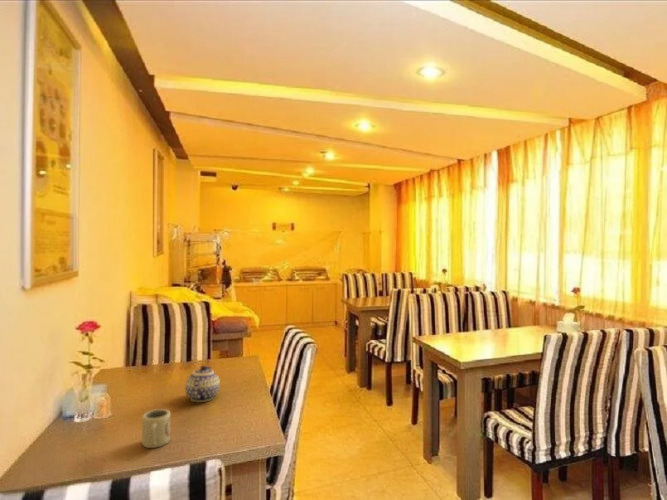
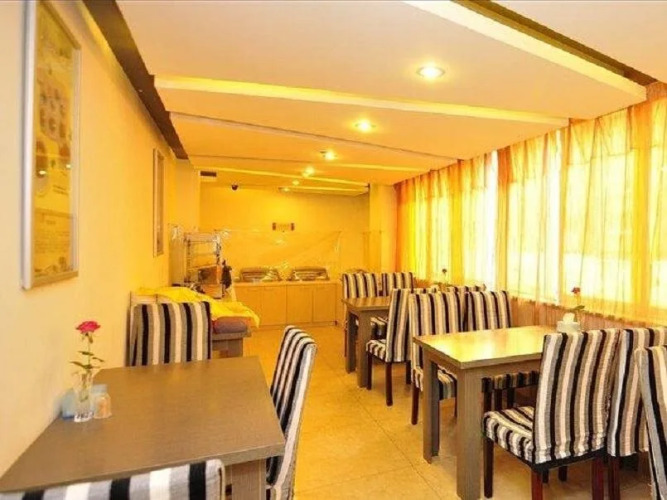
- cup [141,408,171,449]
- teapot [184,365,221,403]
